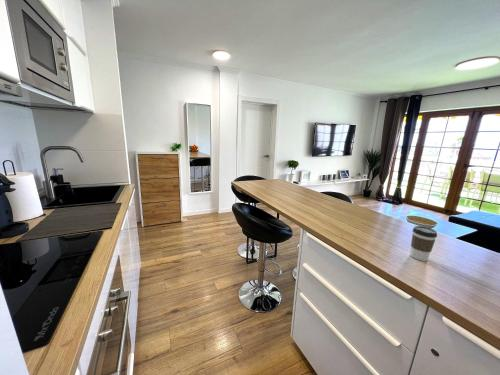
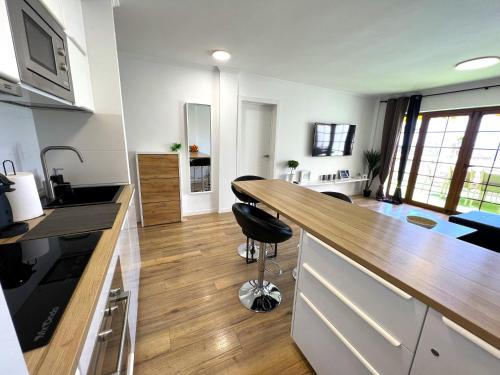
- coffee cup [409,225,438,262]
